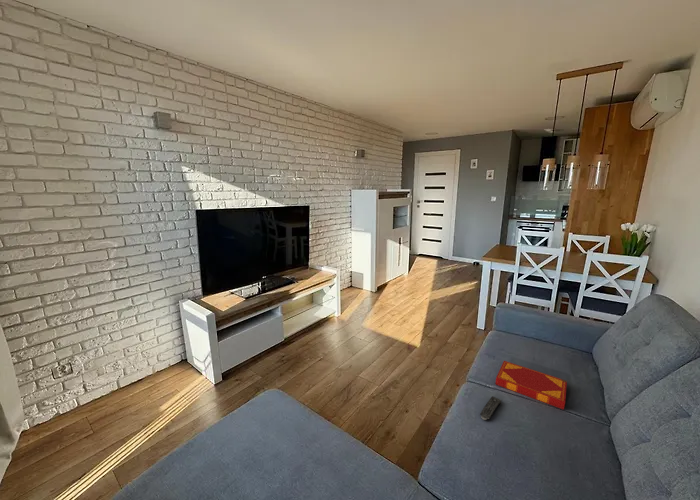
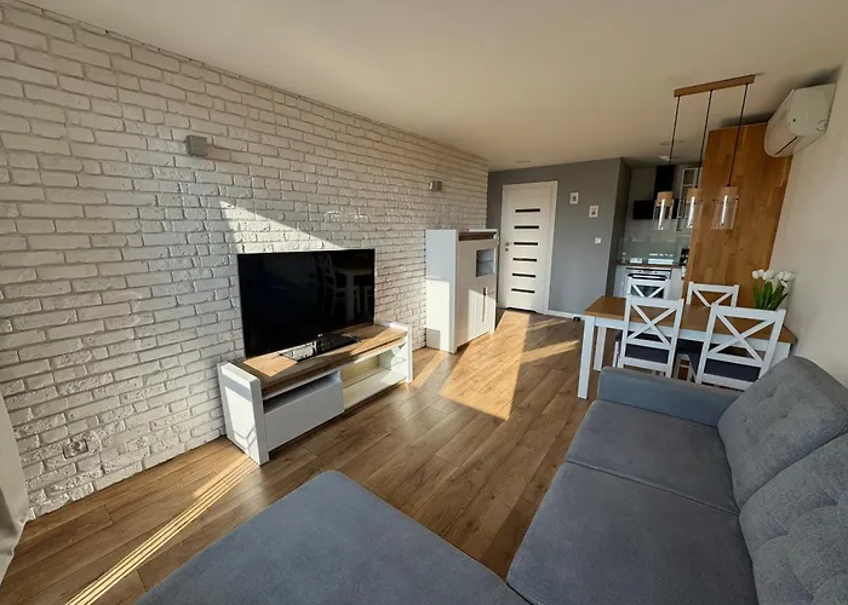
- hardback book [495,360,568,410]
- remote control [479,395,502,421]
